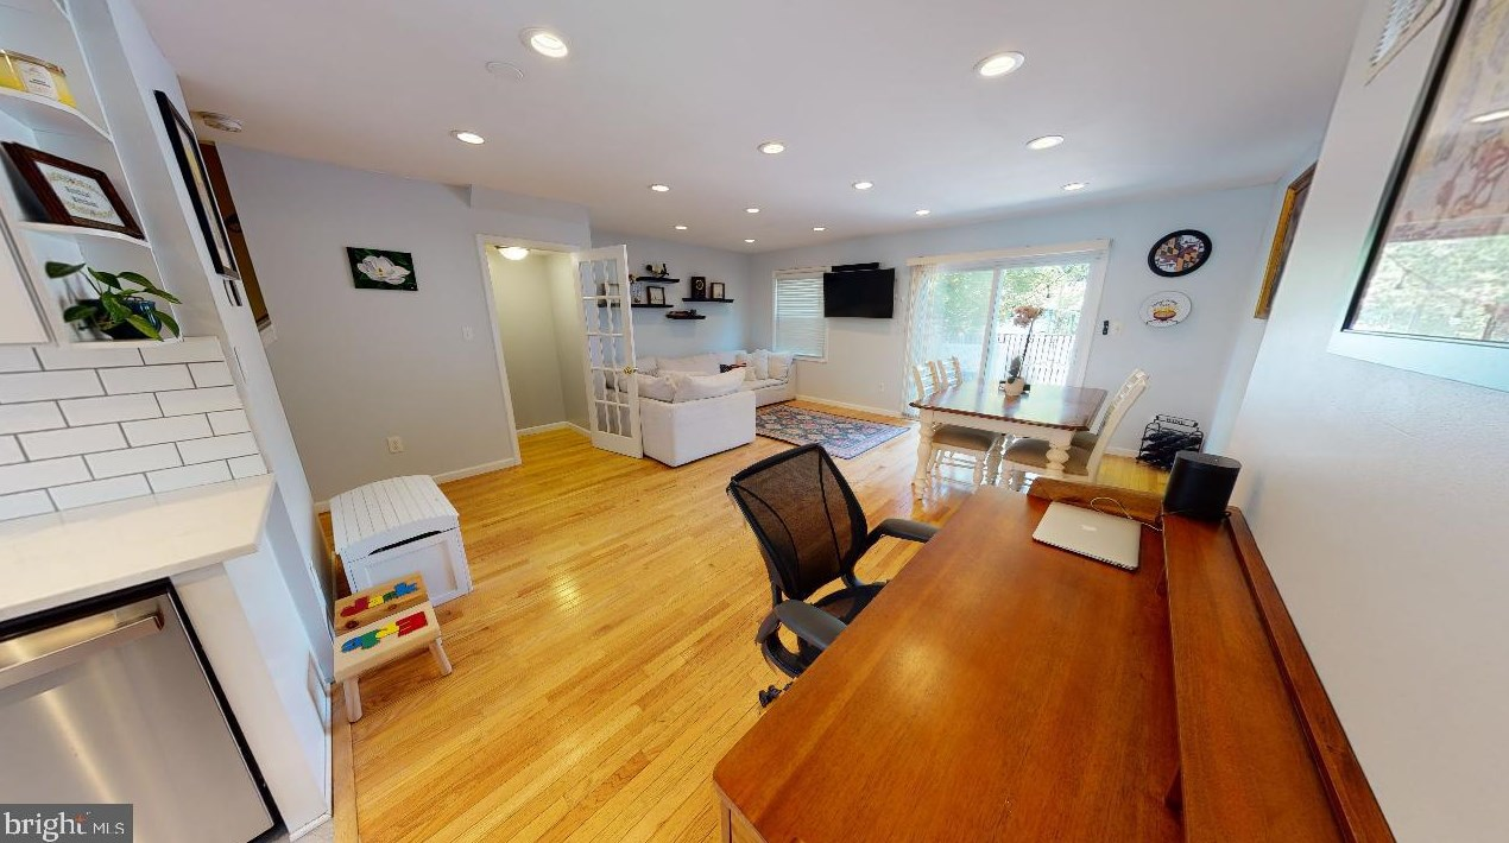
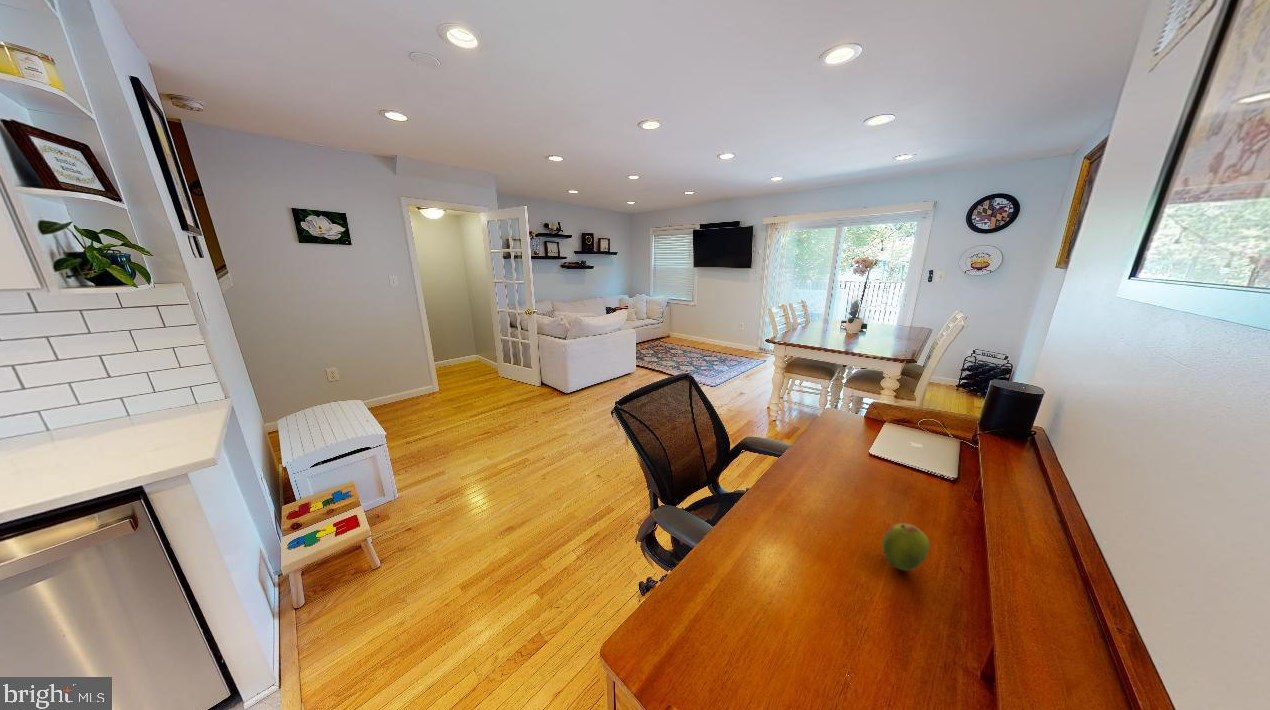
+ fruit [881,522,931,572]
